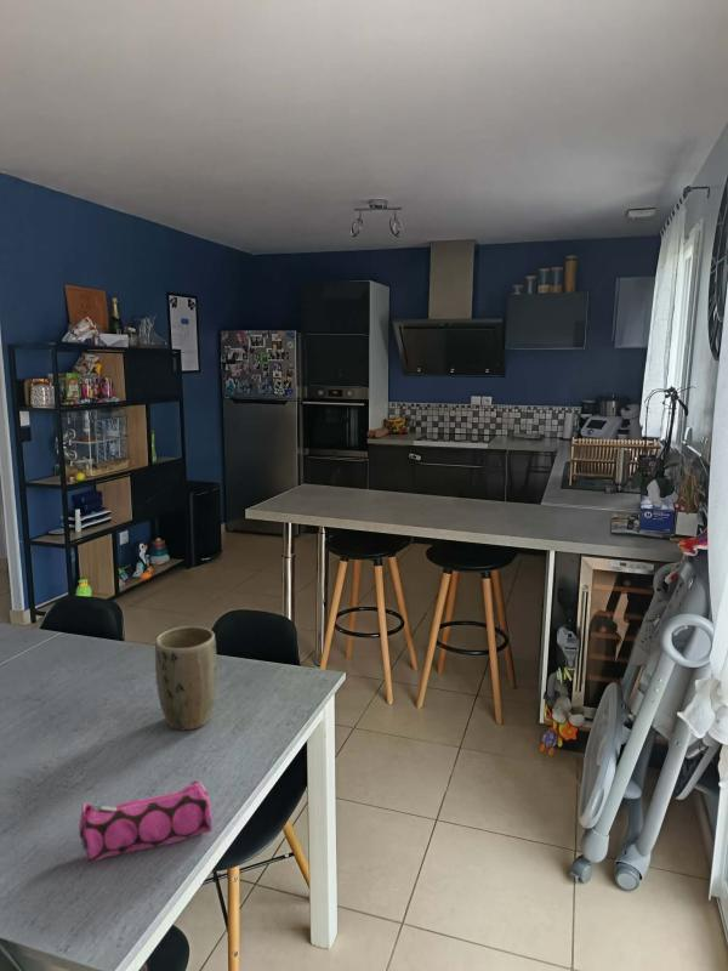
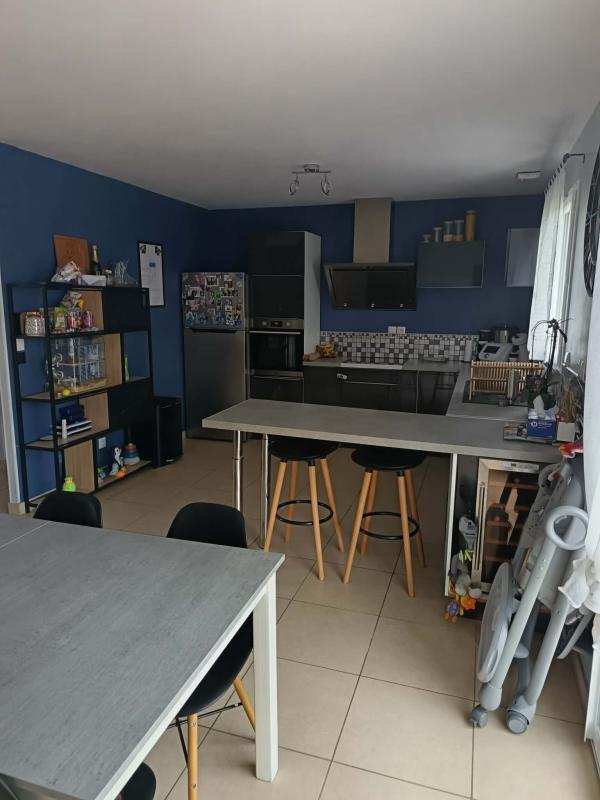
- pencil case [78,779,214,863]
- plant pot [154,625,218,731]
